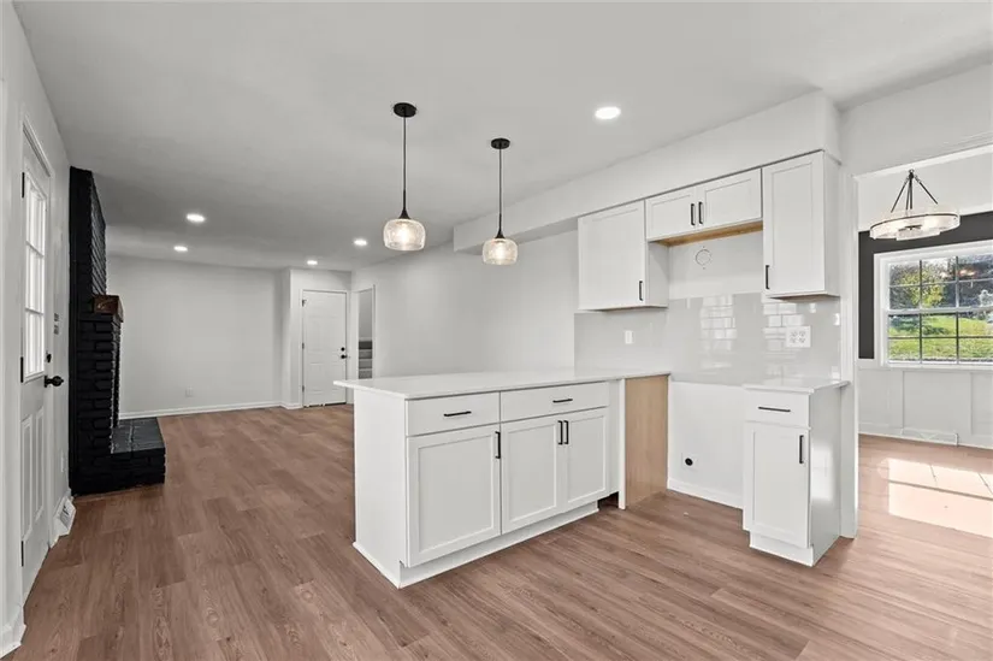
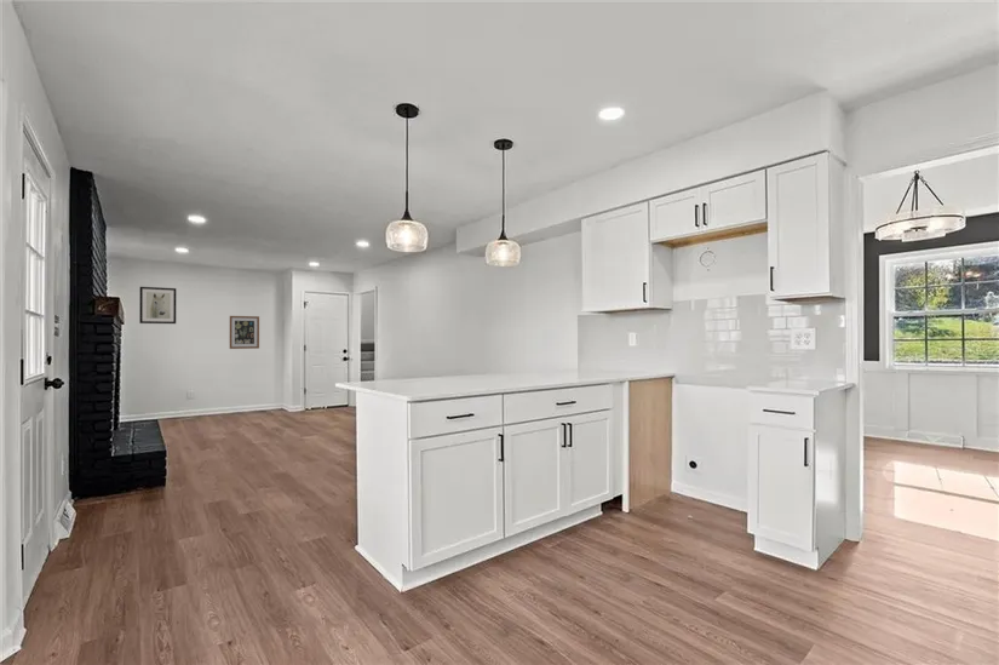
+ wall art [229,315,260,350]
+ wall art [138,286,177,325]
